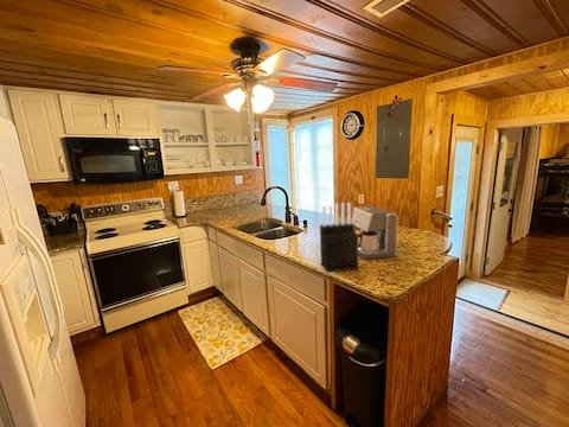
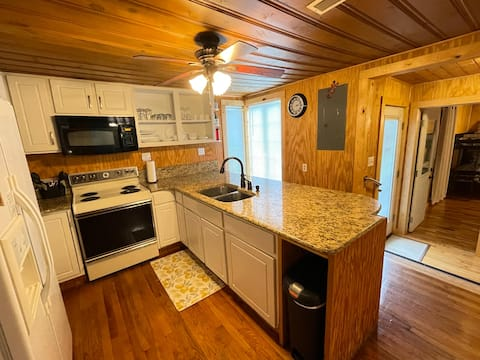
- knife block [319,202,359,274]
- coffee maker [351,204,398,260]
